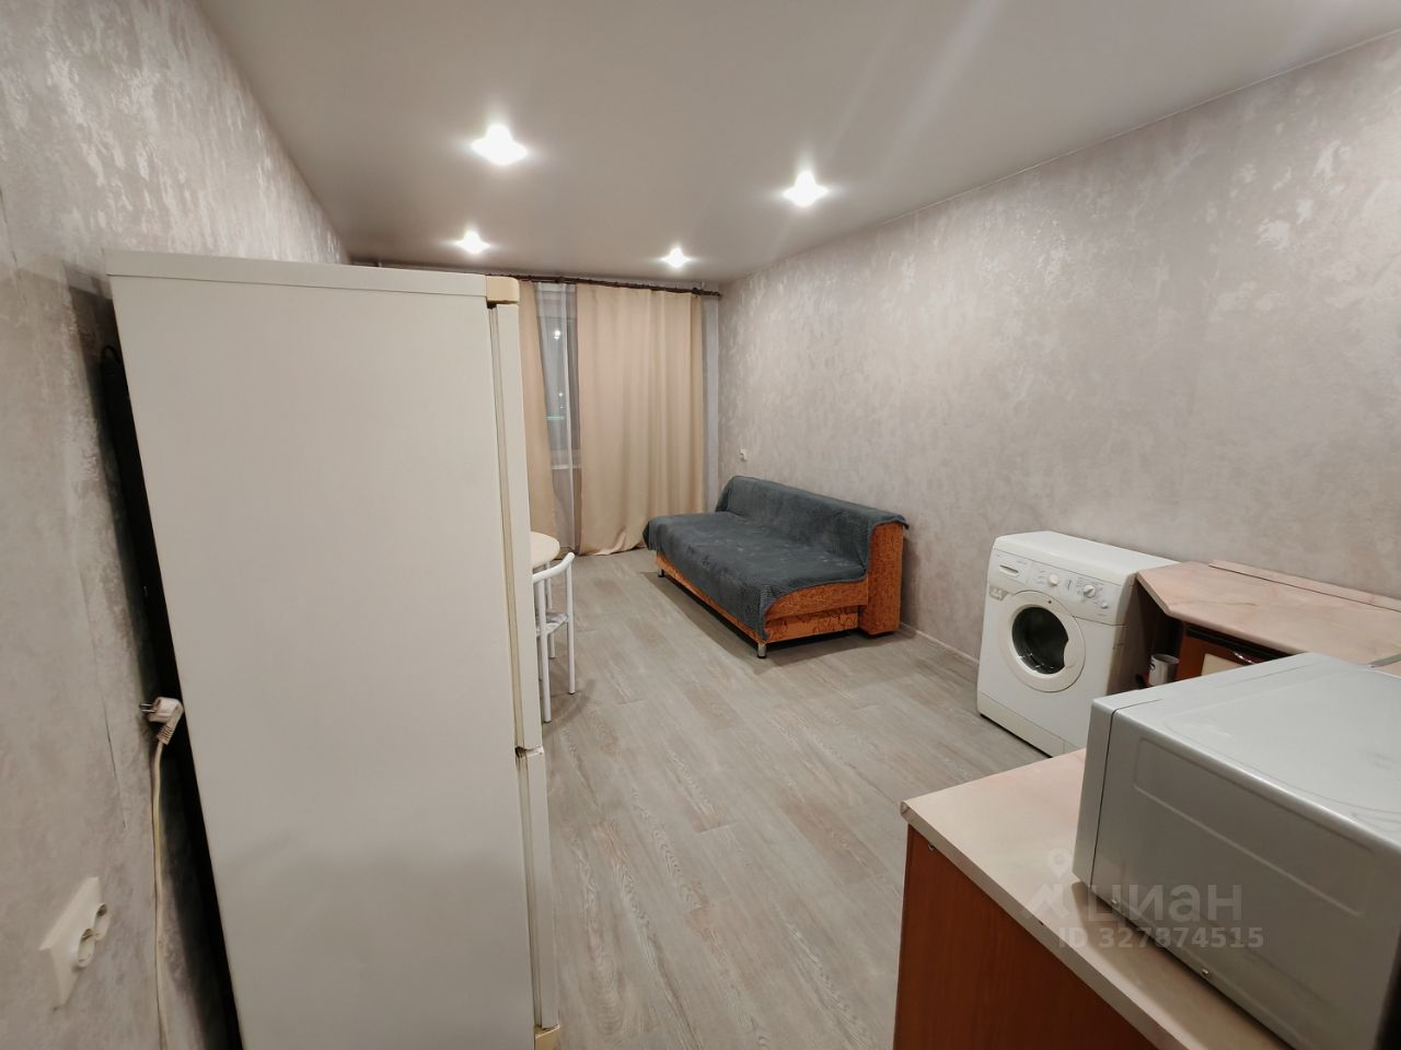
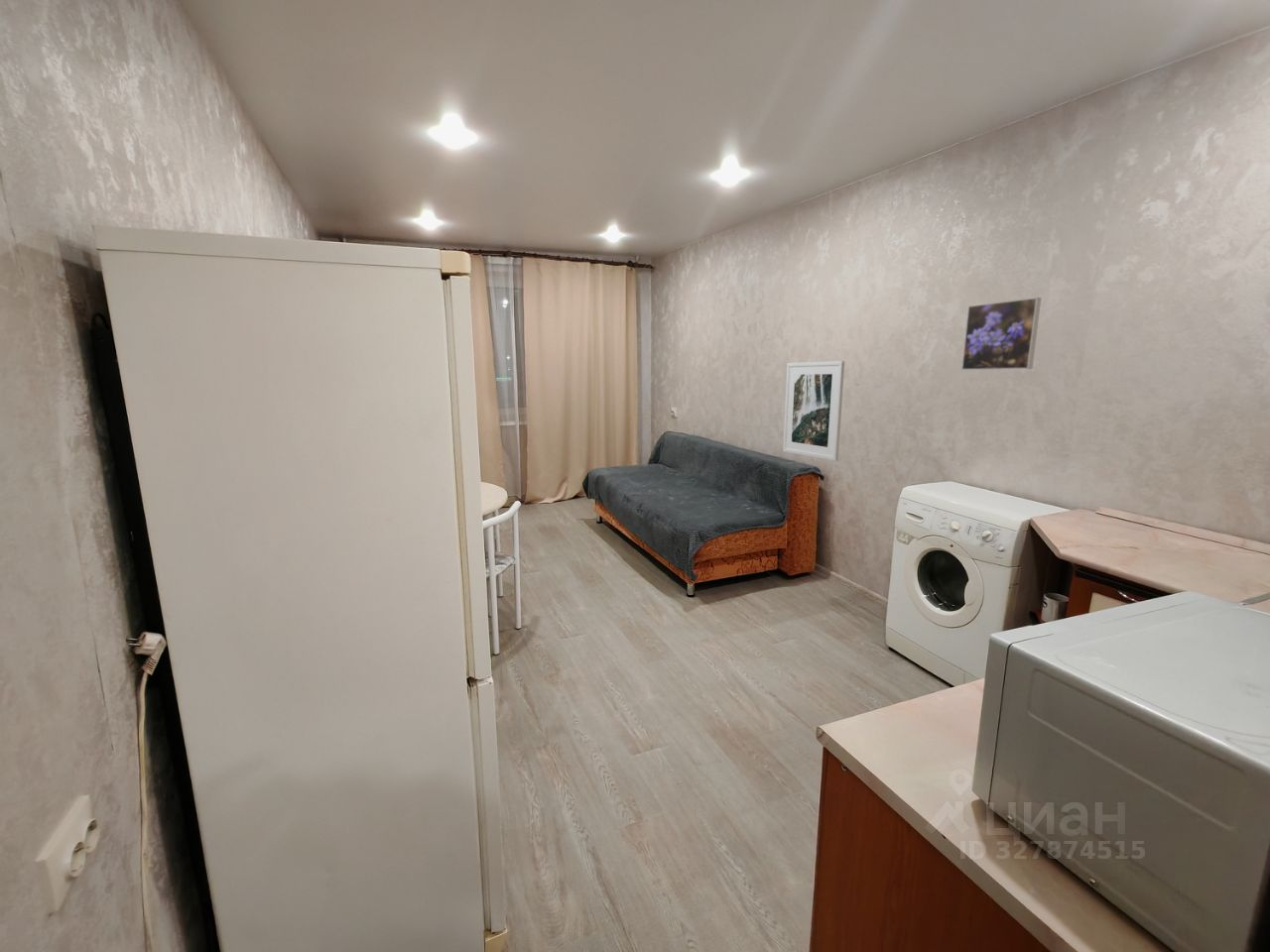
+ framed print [960,297,1042,371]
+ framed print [782,360,845,462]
